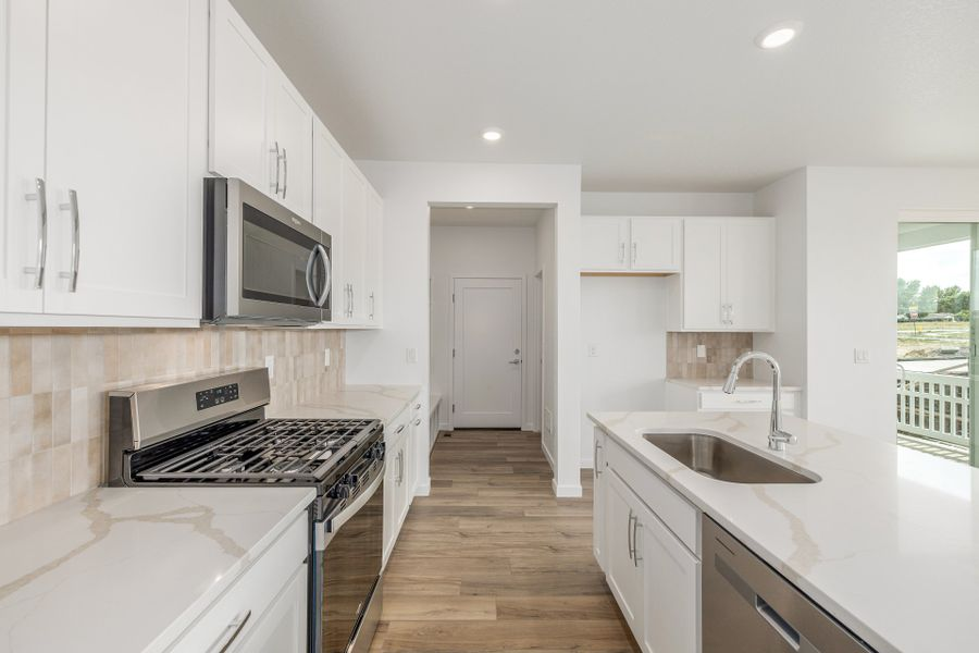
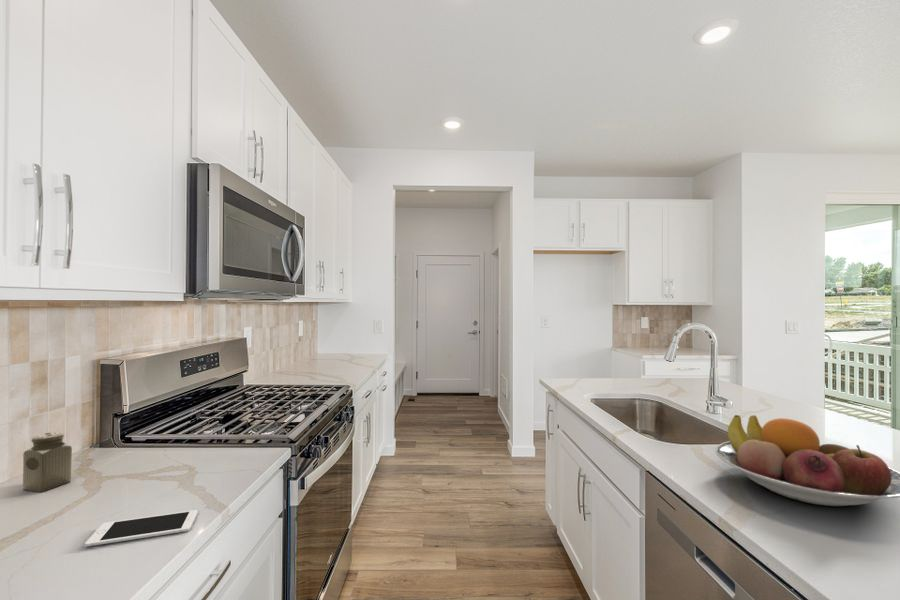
+ salt shaker [22,431,73,493]
+ cell phone [84,509,199,548]
+ fruit bowl [715,414,900,507]
